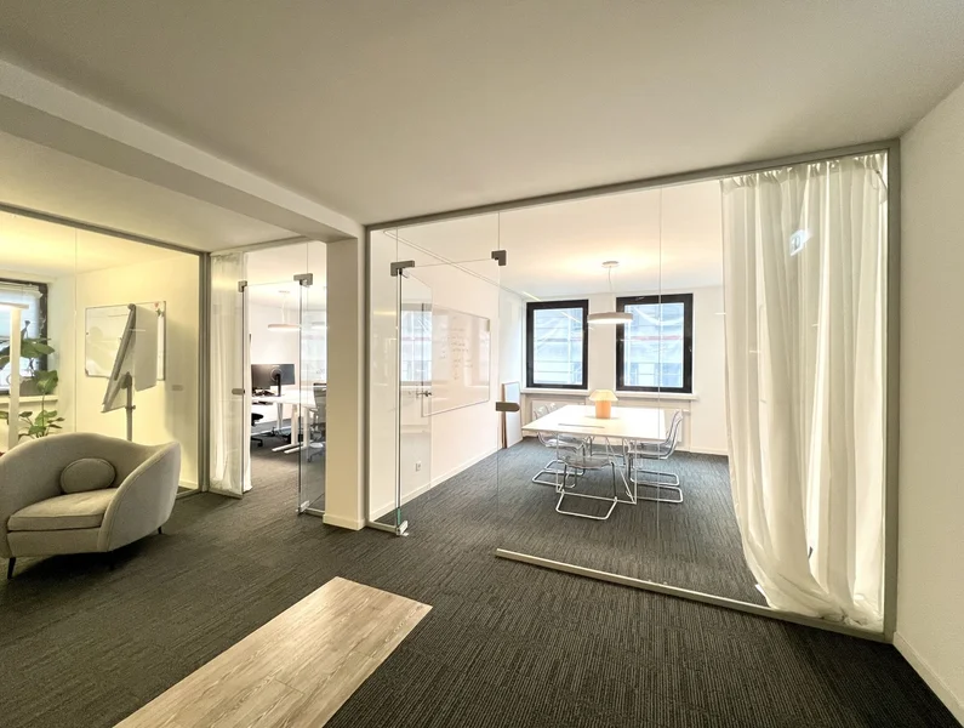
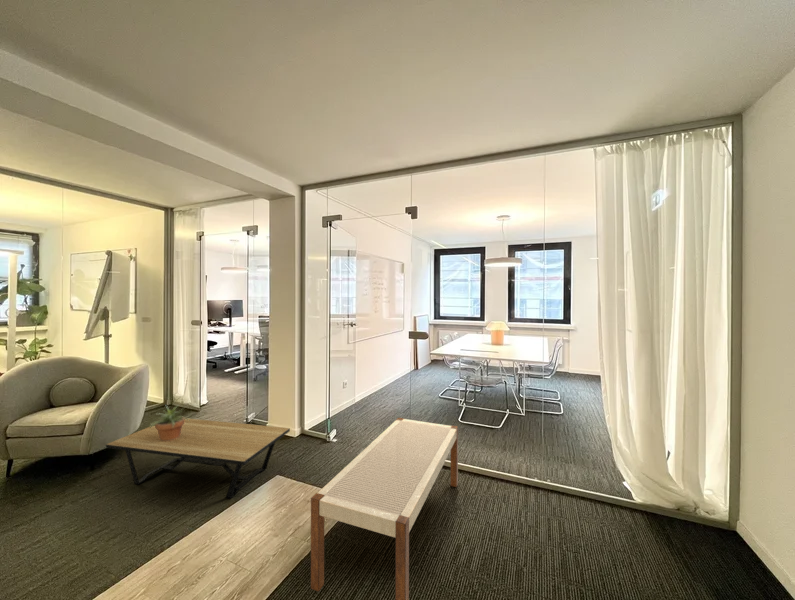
+ coffee table [105,417,291,499]
+ potted plant [149,404,190,441]
+ bench [310,417,459,600]
